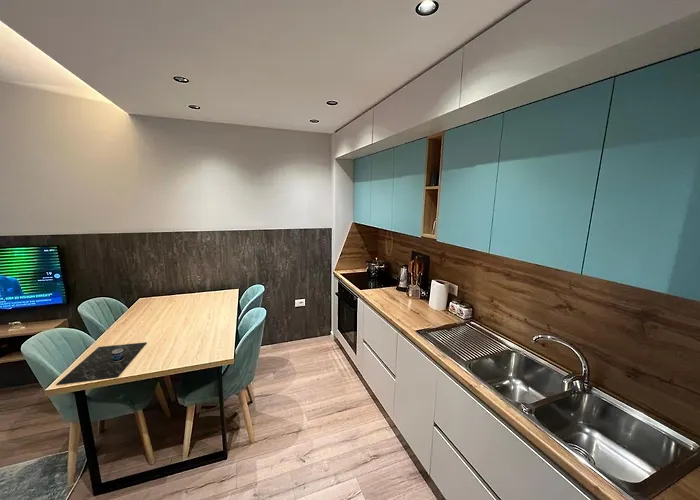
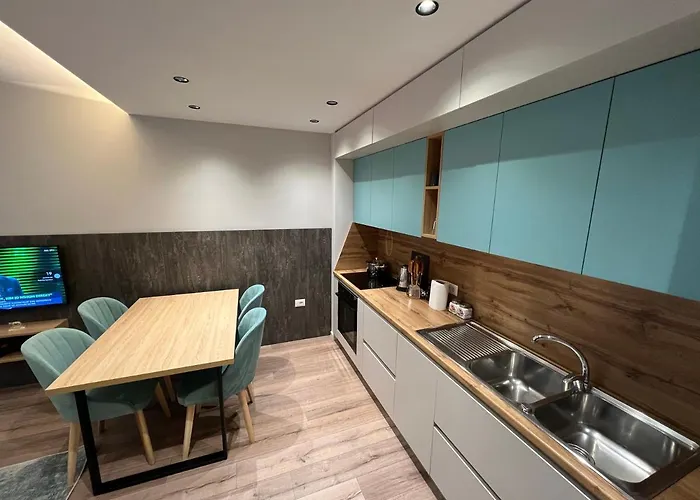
- placemat [55,341,148,386]
